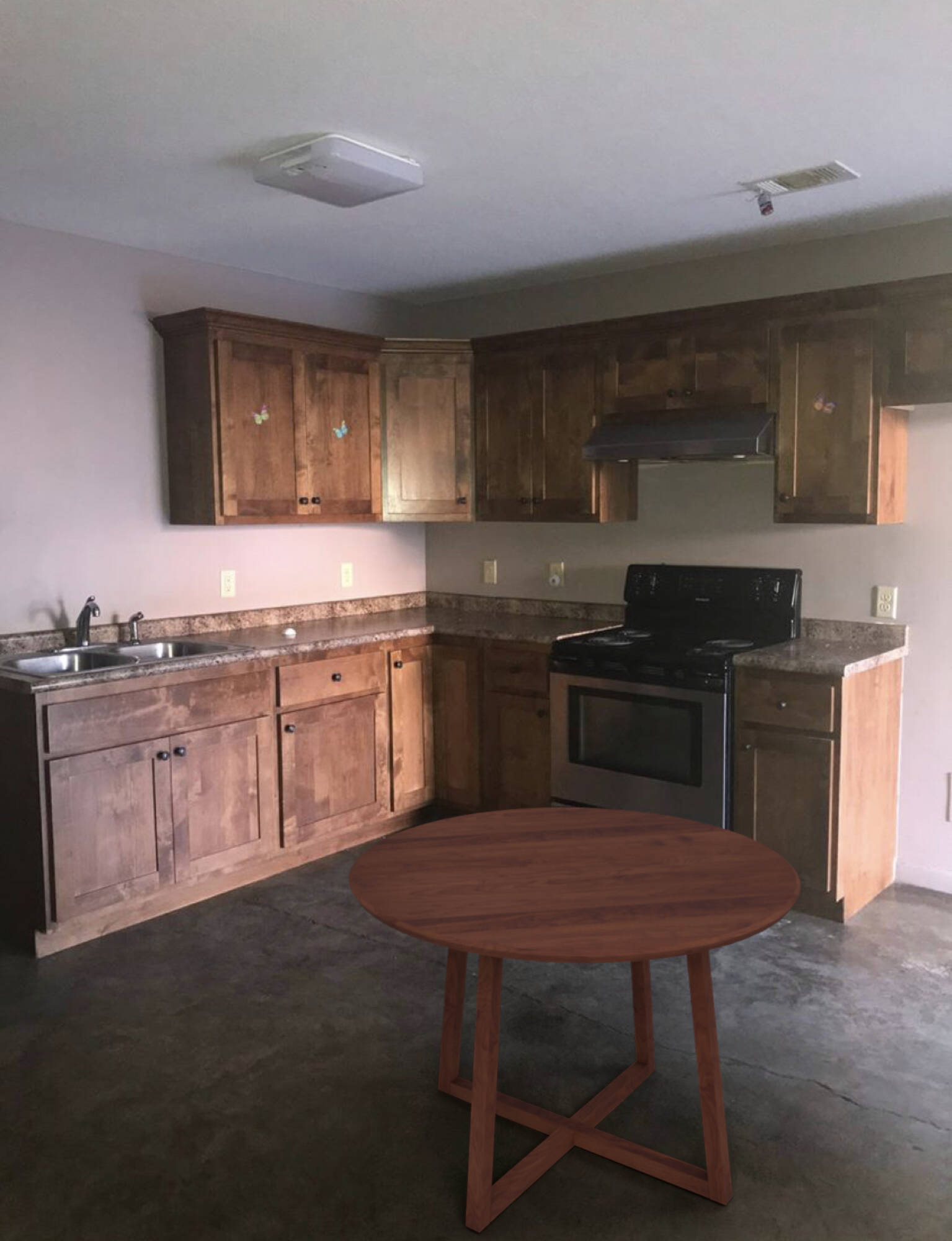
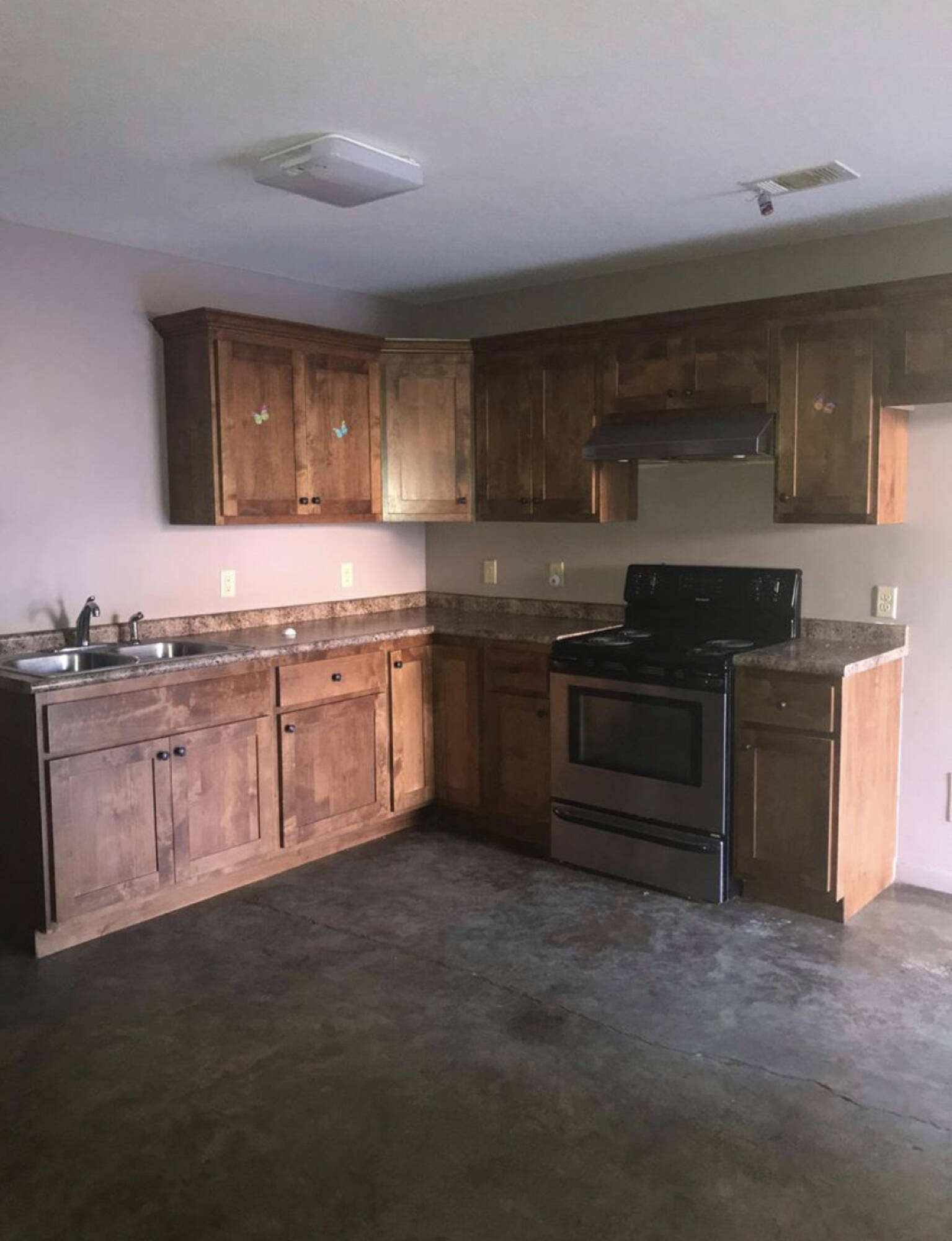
- round table [348,807,801,1234]
